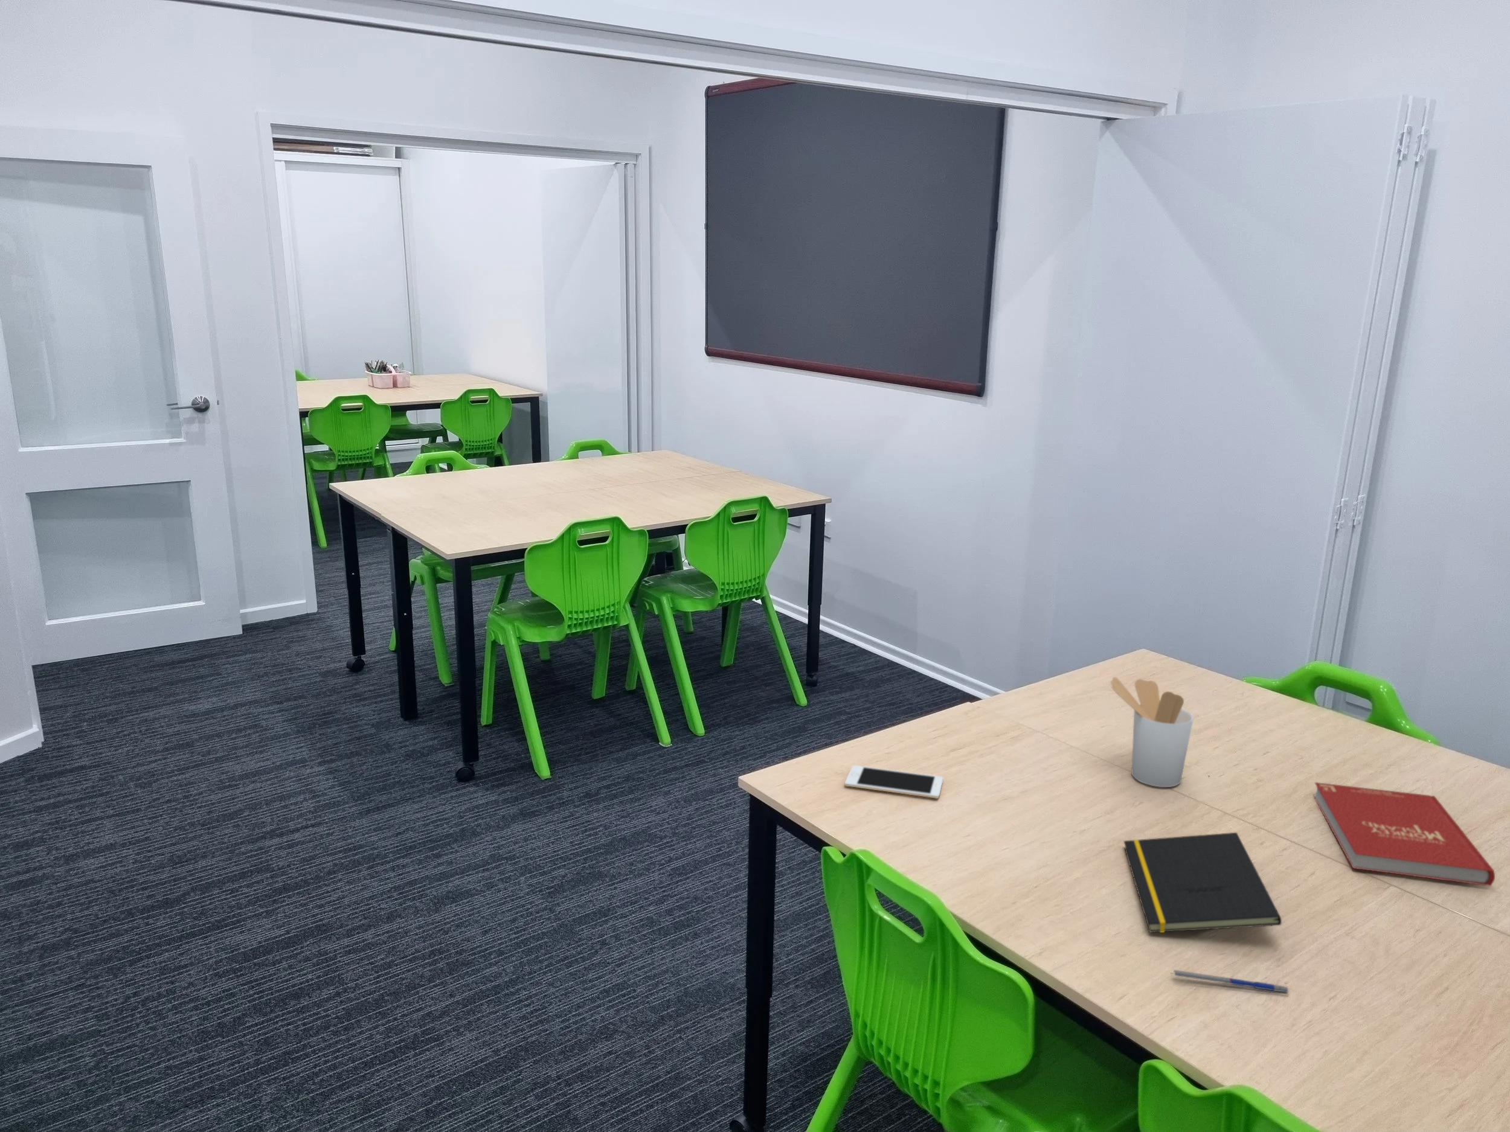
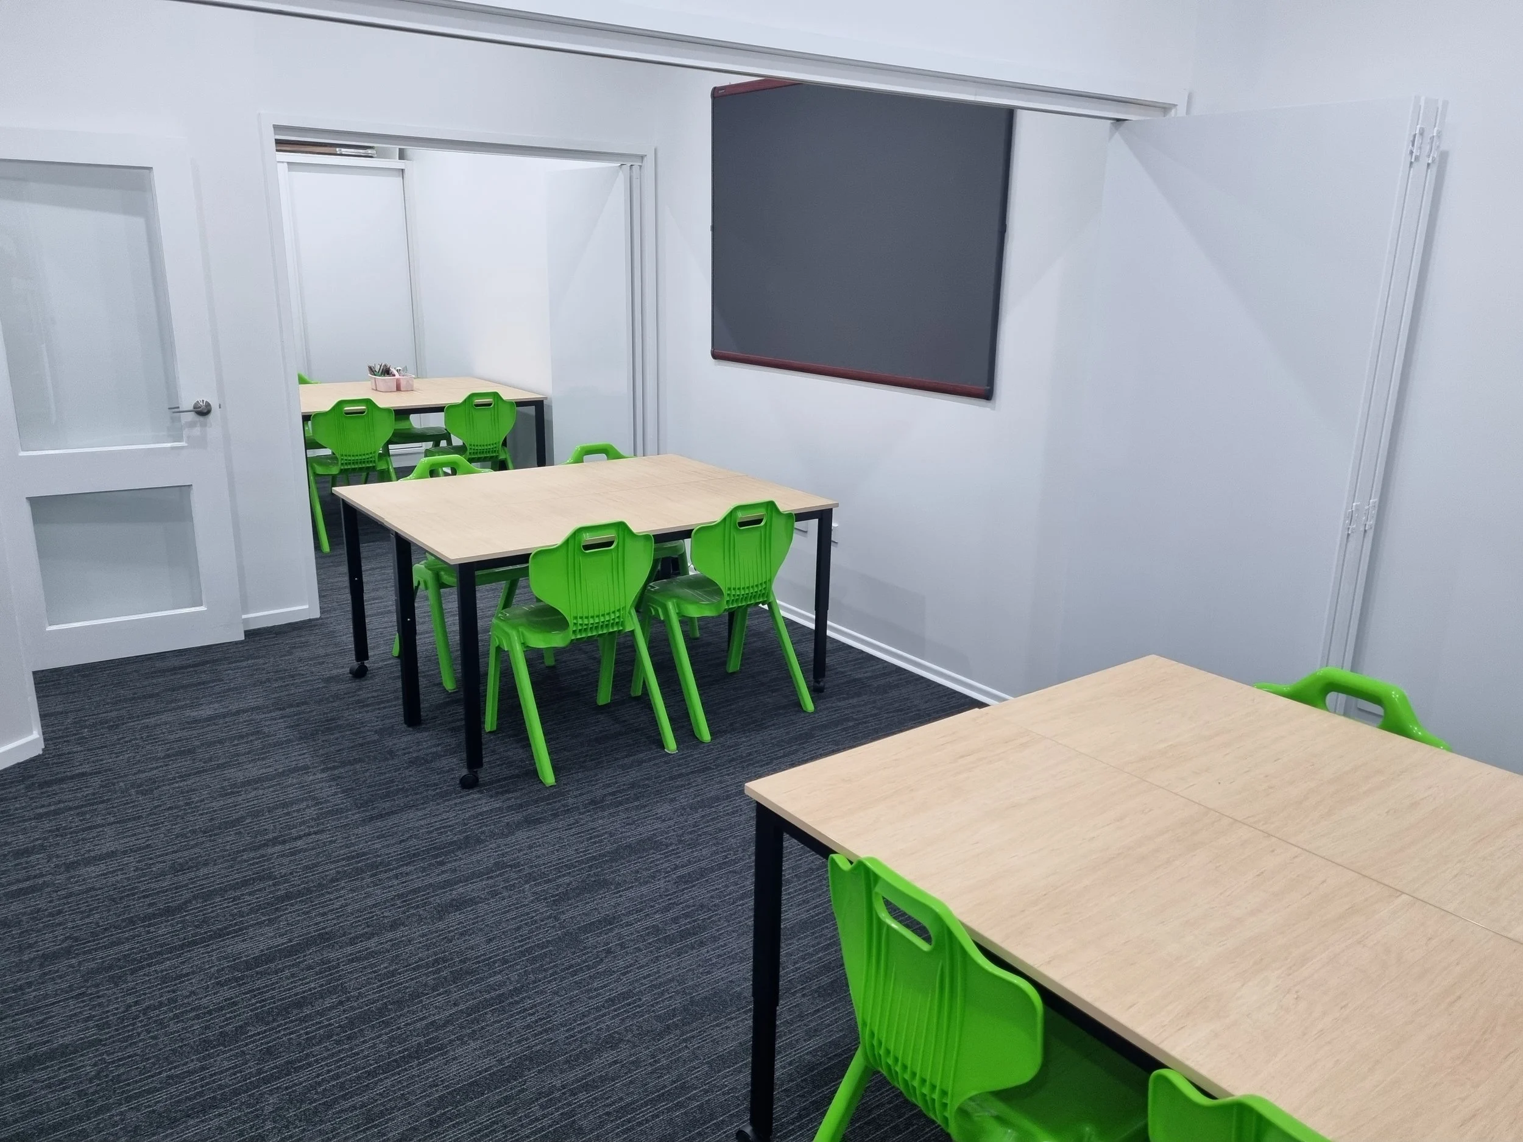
- utensil holder [1111,677,1194,788]
- notepad [1122,832,1282,933]
- cell phone [844,765,944,799]
- book [1314,782,1496,887]
- pen [1170,969,1290,995]
